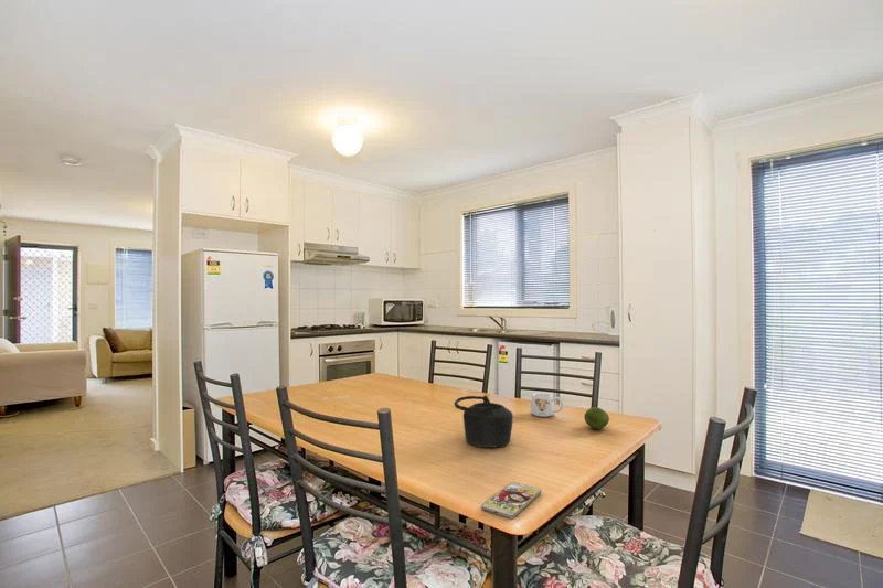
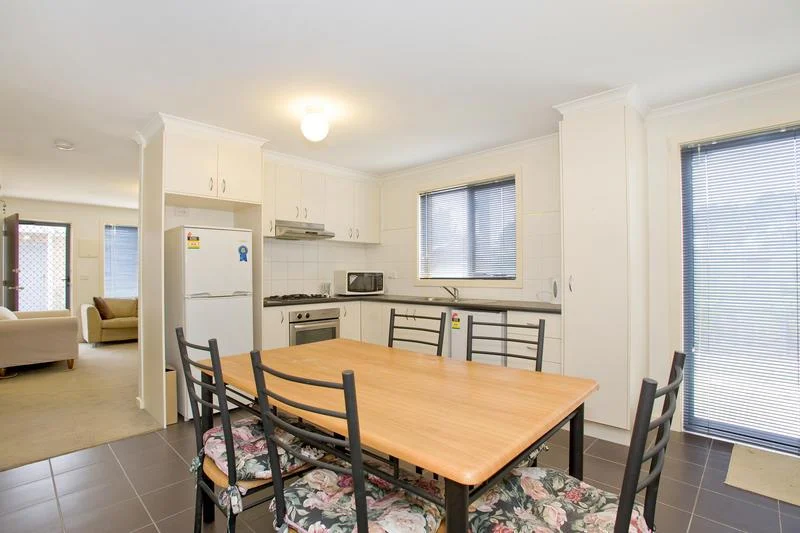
- teapot [454,394,514,448]
- fruit [583,406,610,430]
- mug [530,392,564,418]
- smartphone [481,481,542,520]
